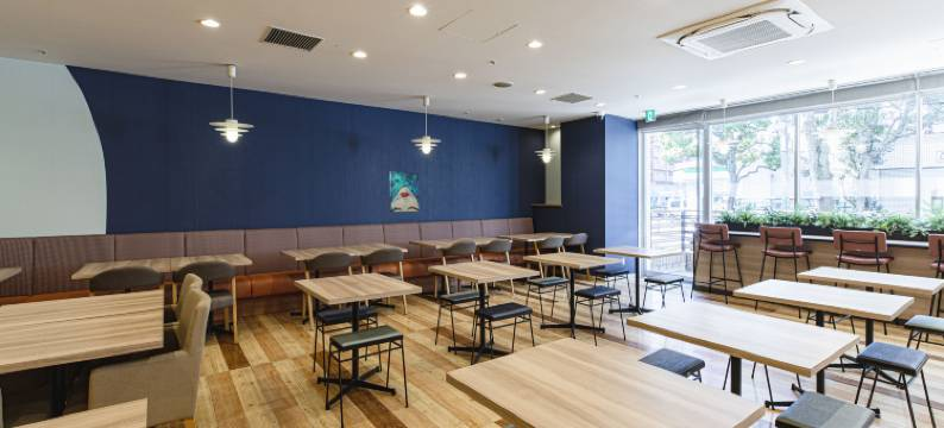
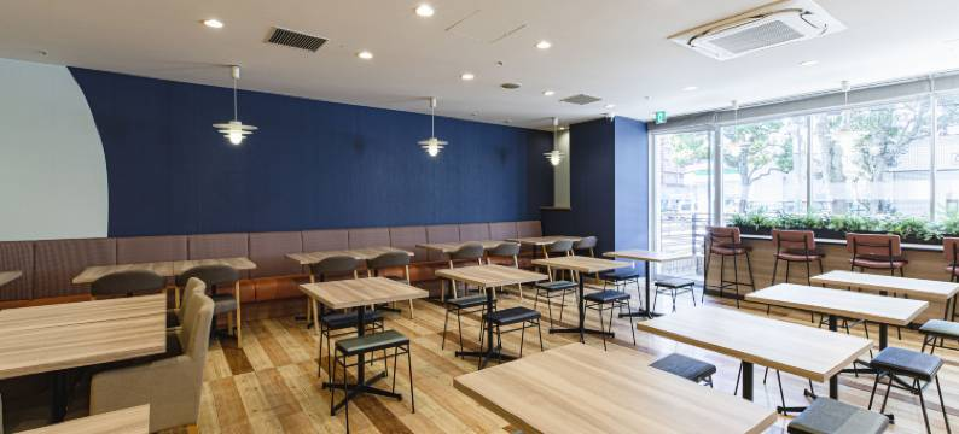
- wall art [389,170,420,213]
